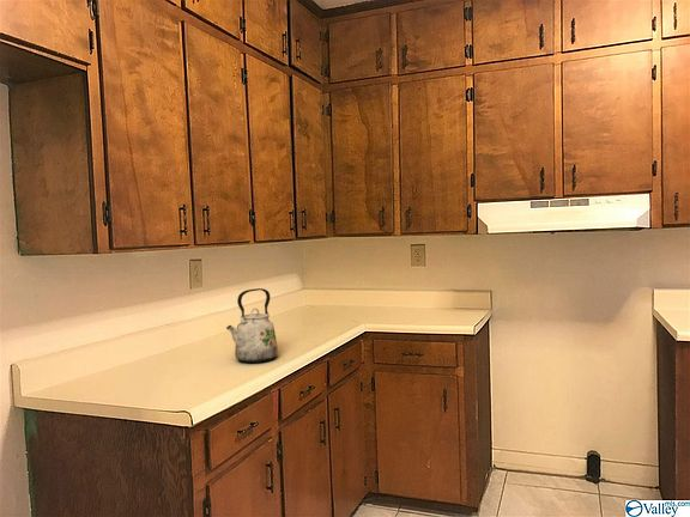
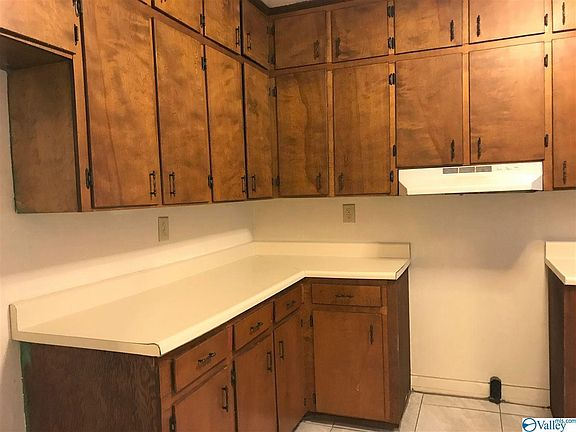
- kettle [225,287,279,364]
